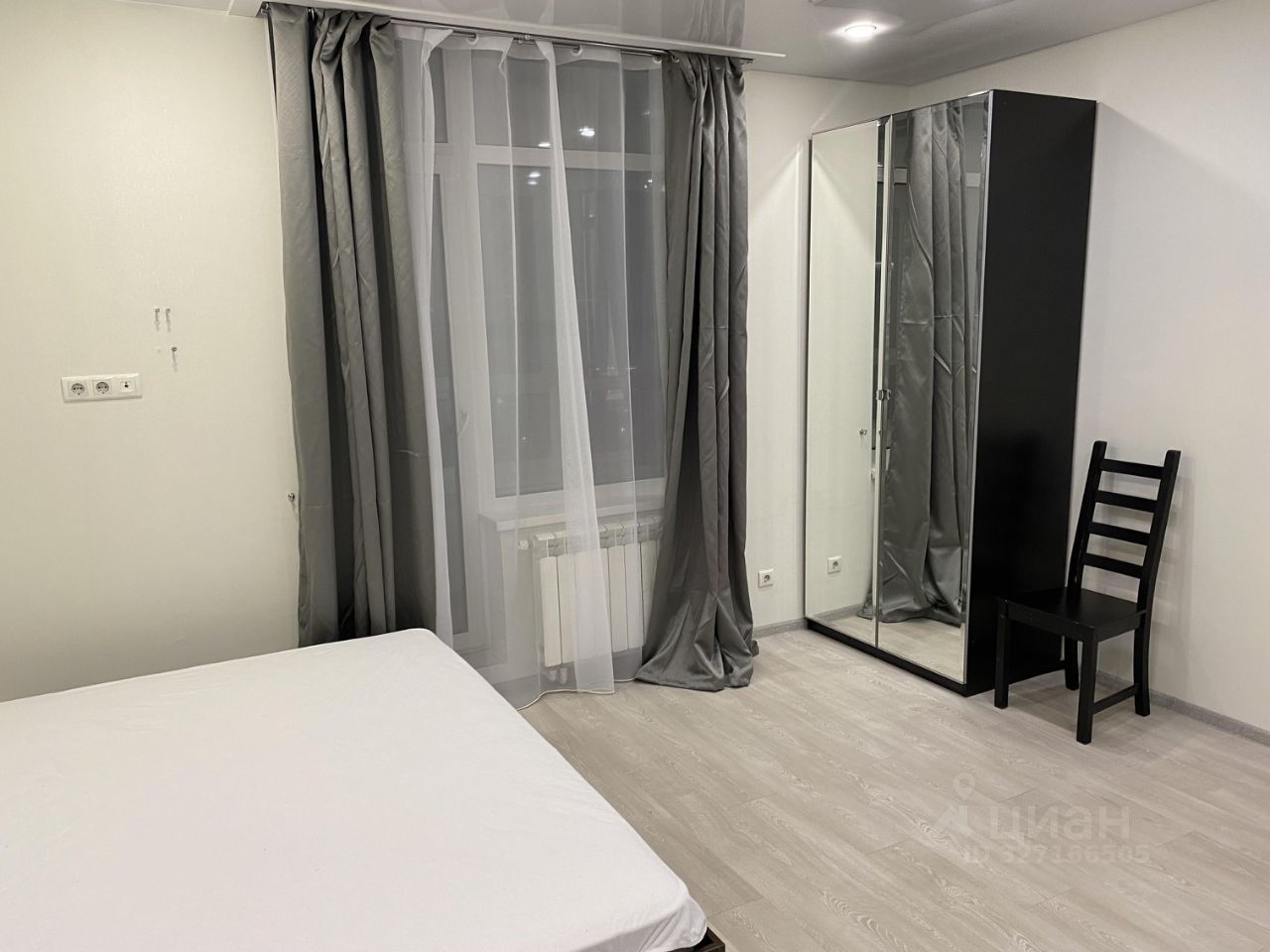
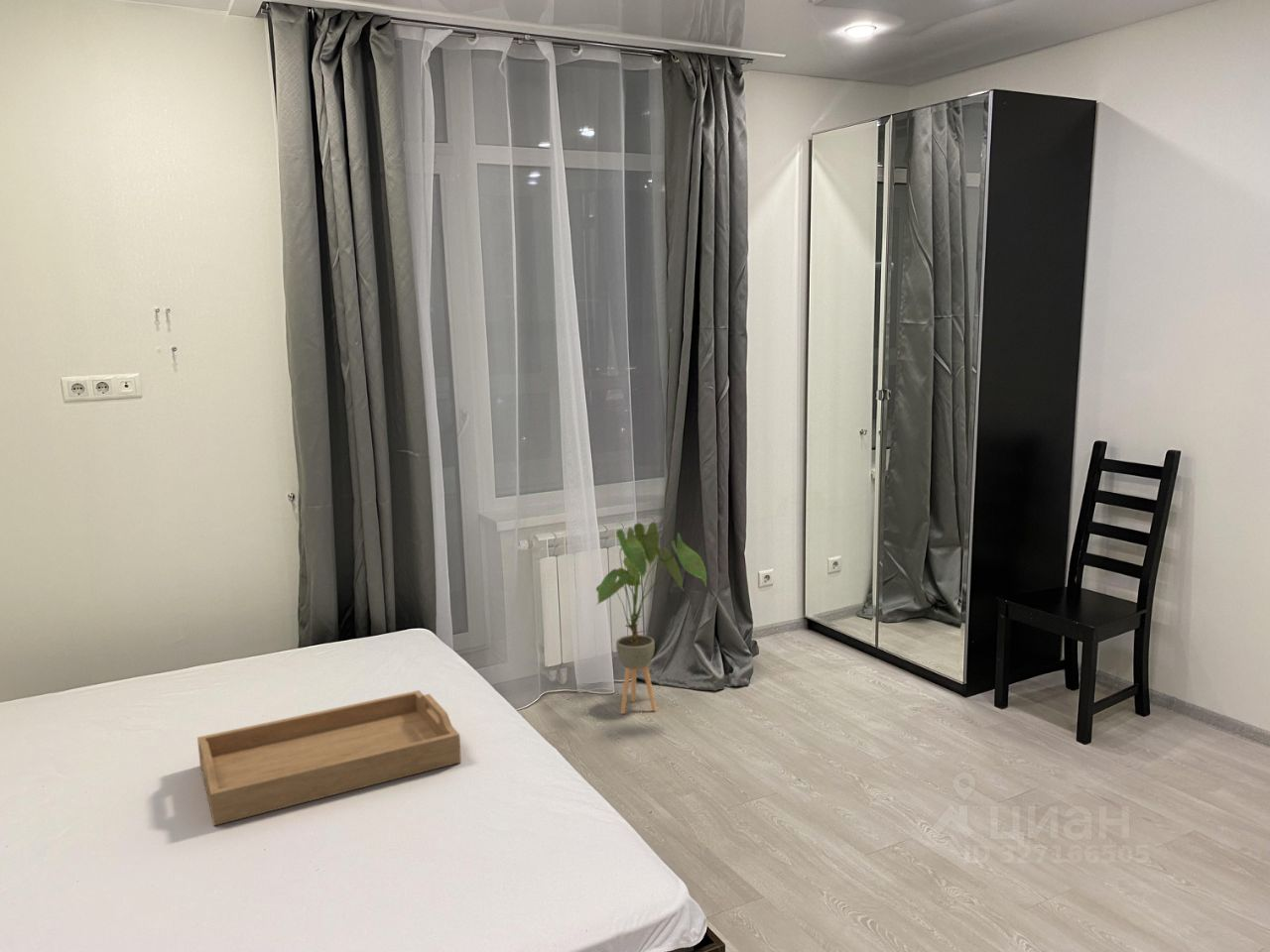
+ house plant [595,521,707,715]
+ serving tray [196,689,462,826]
